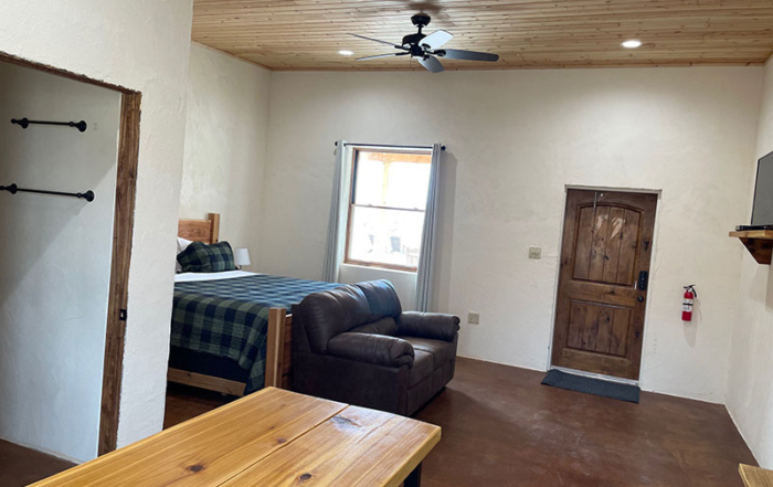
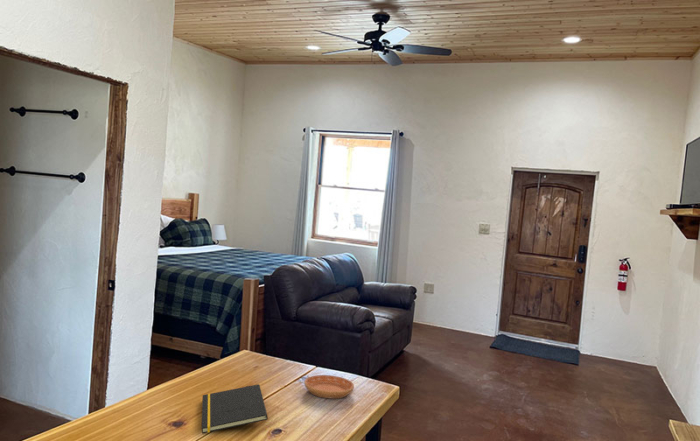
+ saucer [303,374,355,400]
+ notepad [201,383,269,434]
